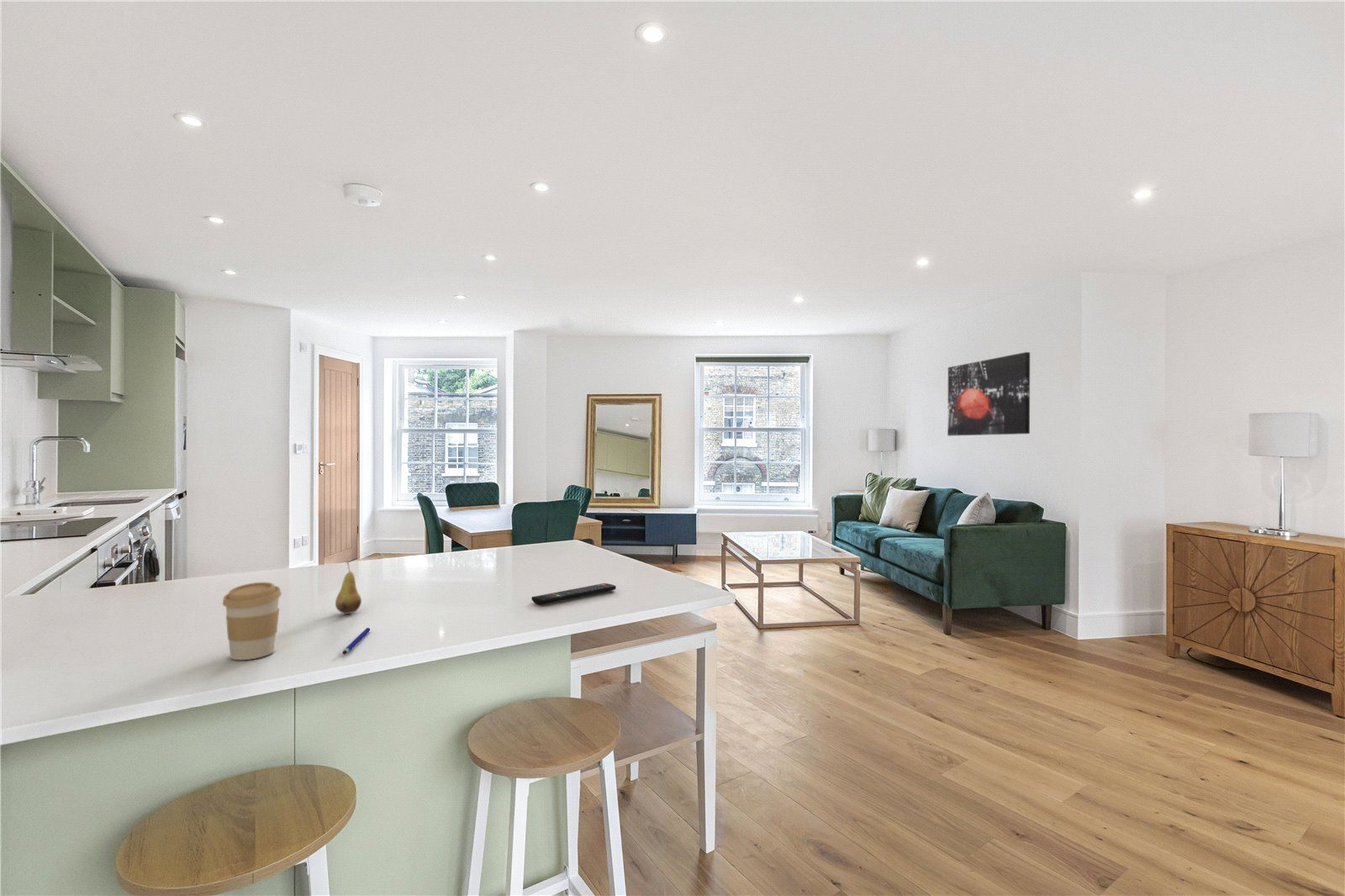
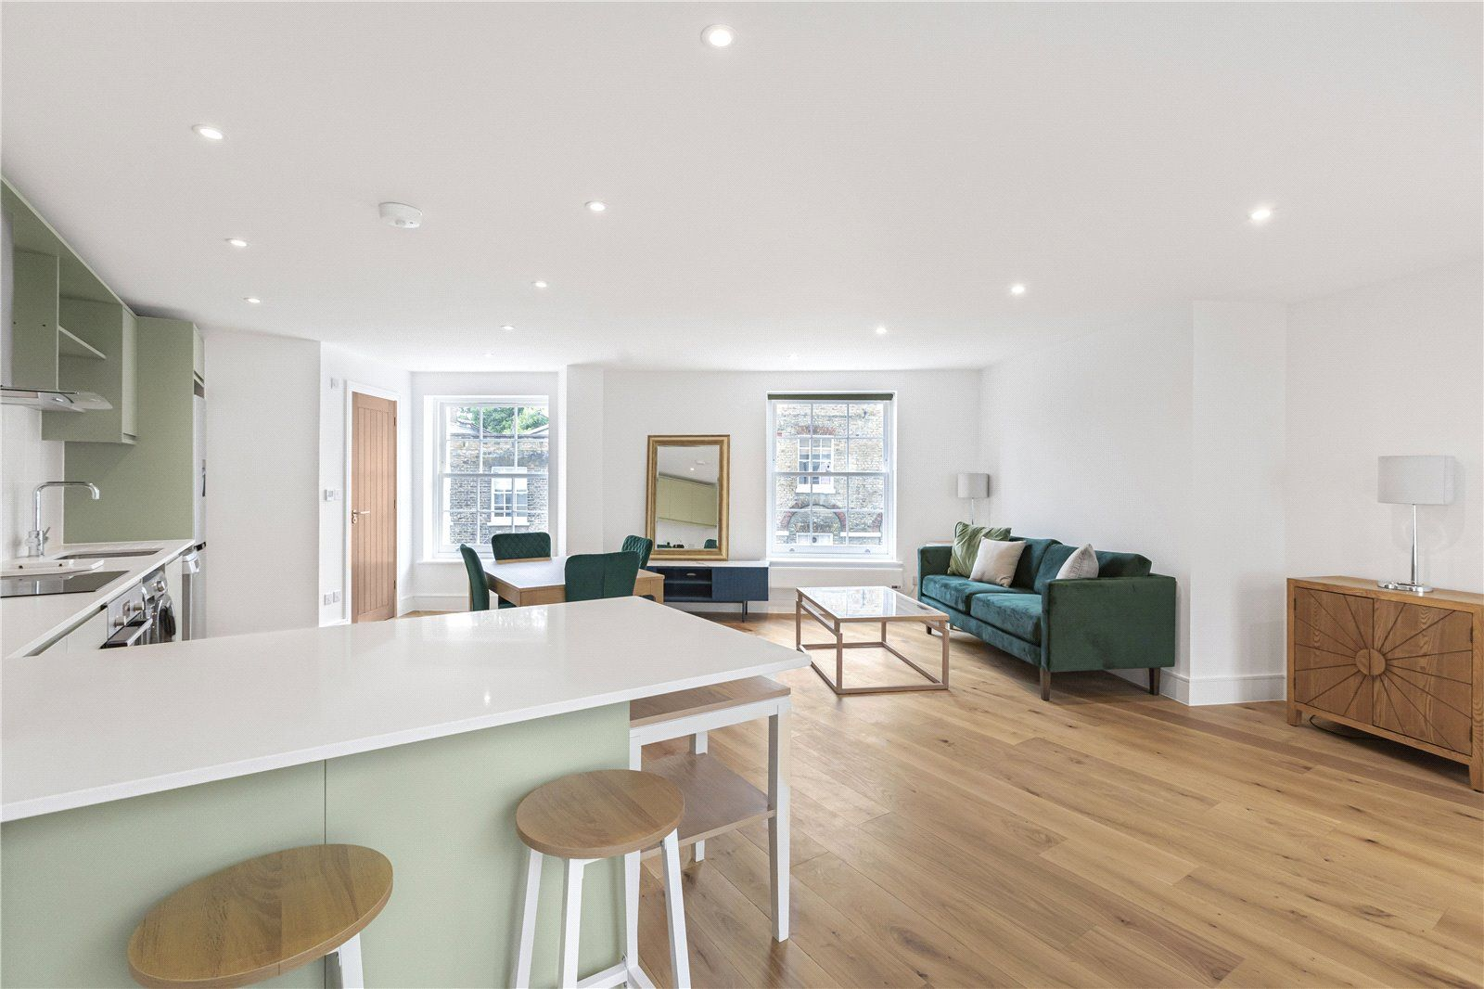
- coffee cup [222,582,282,661]
- wall art [947,351,1031,436]
- pen [341,627,371,656]
- remote control [531,582,617,606]
- fruit [335,560,362,614]
